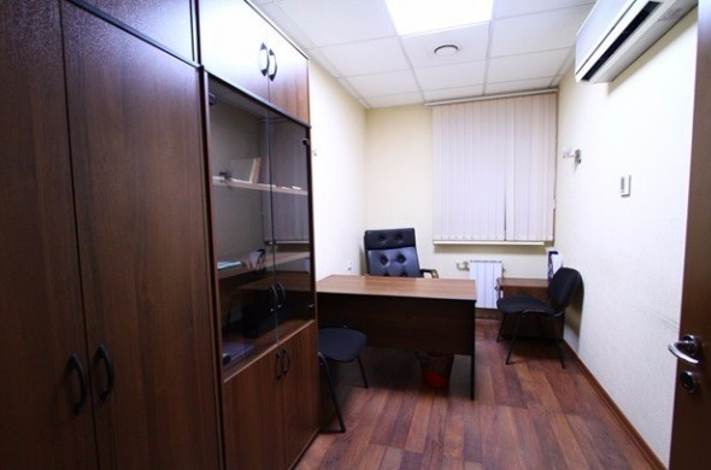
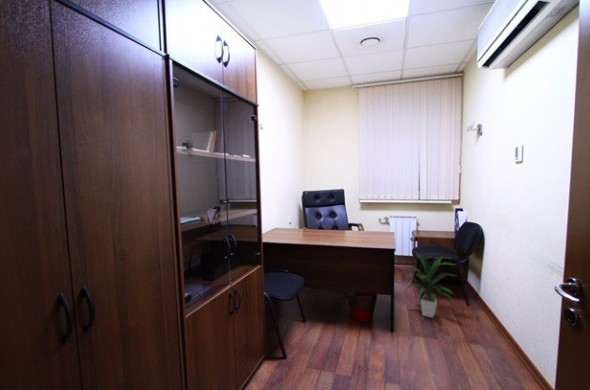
+ indoor plant [404,252,457,319]
